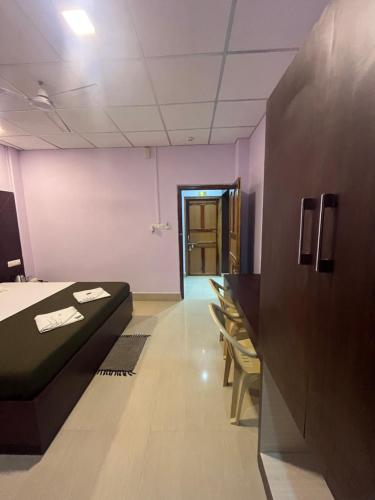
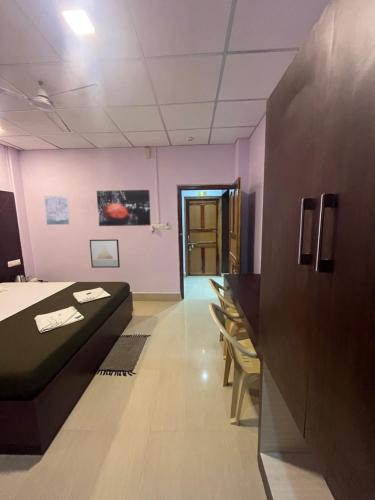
+ wall art [89,238,121,269]
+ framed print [43,194,71,226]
+ wall art [96,189,152,227]
